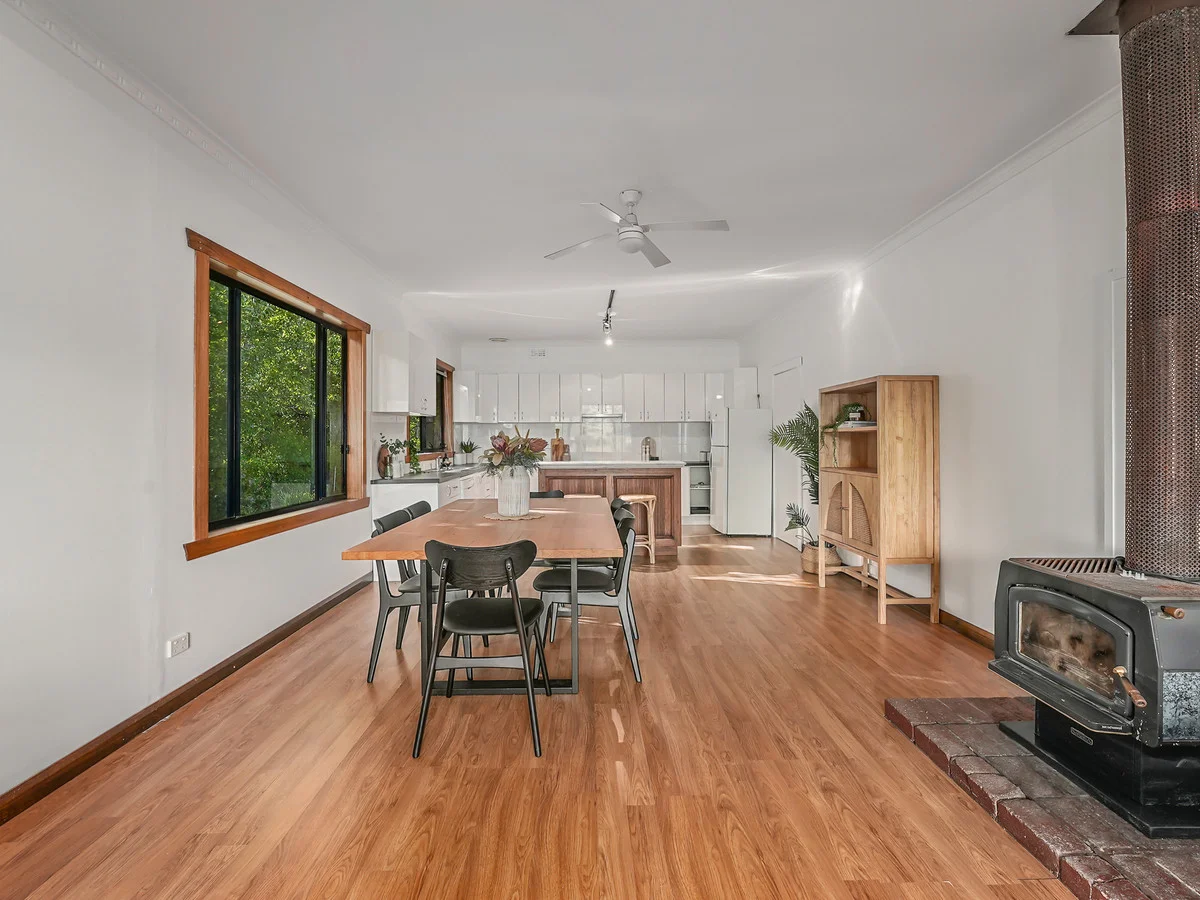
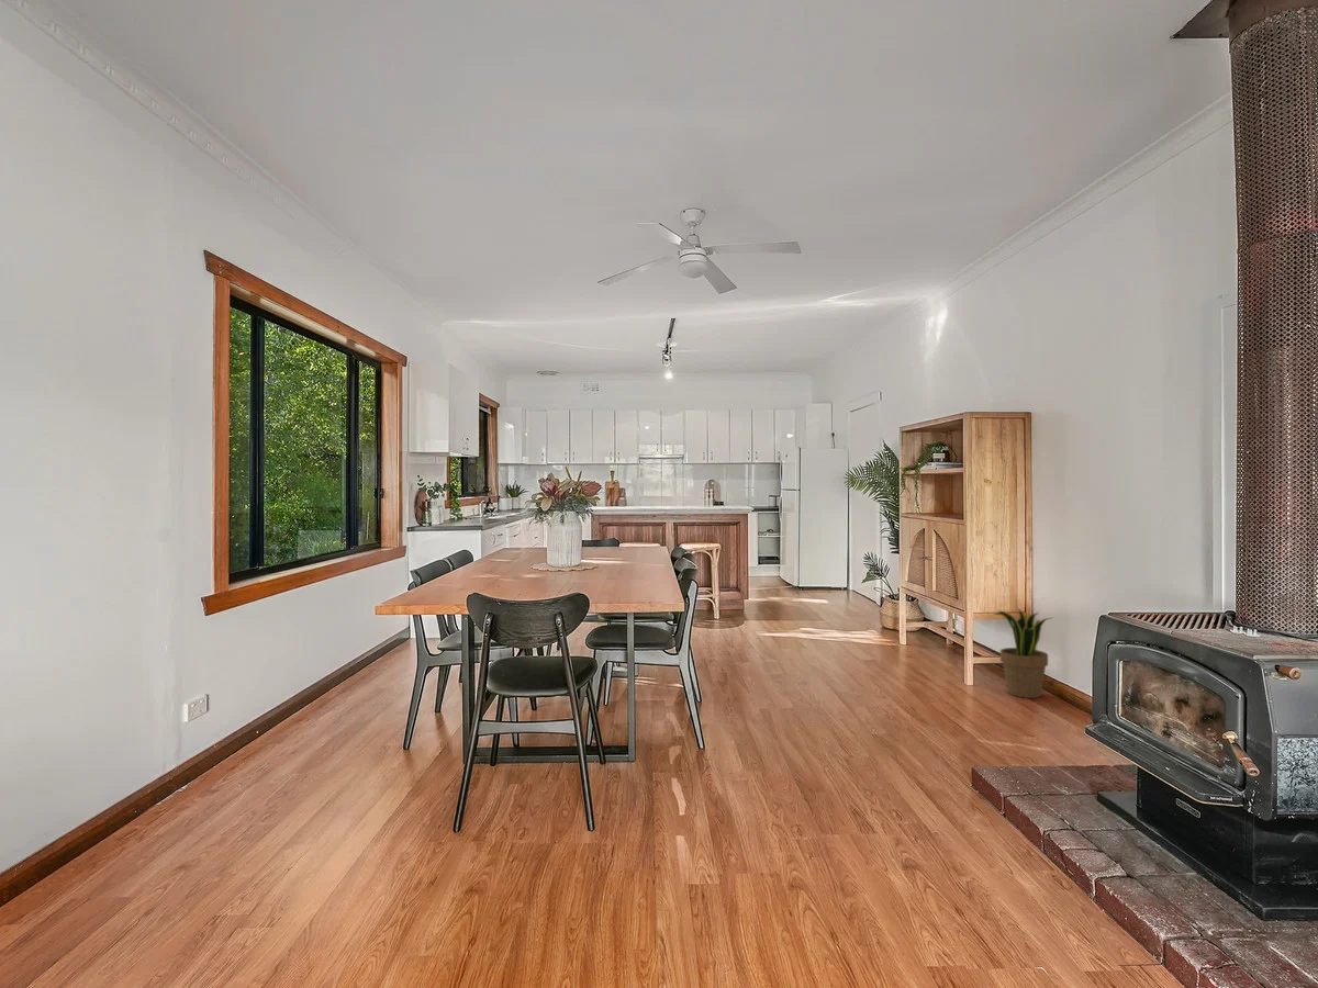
+ potted plant [993,607,1052,699]
